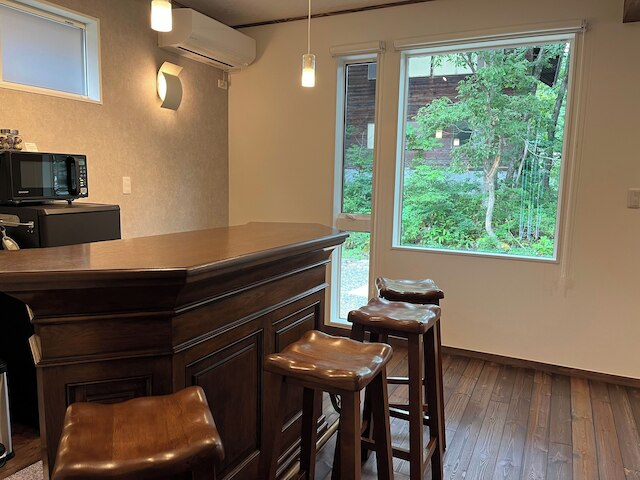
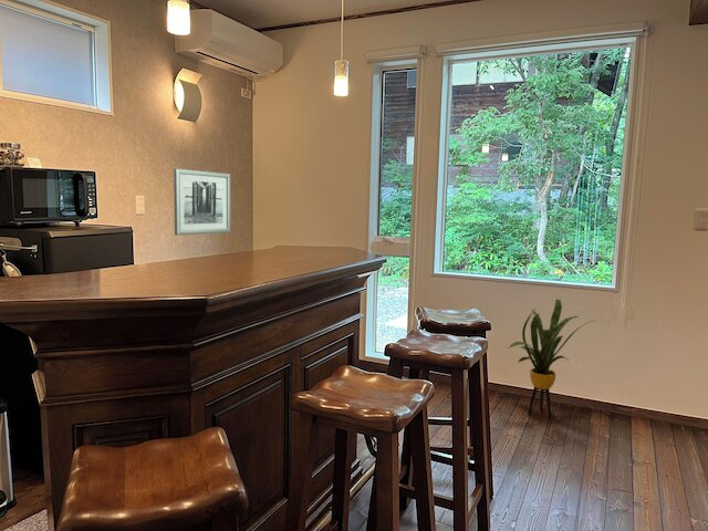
+ house plant [507,298,595,419]
+ wall art [173,168,232,237]
